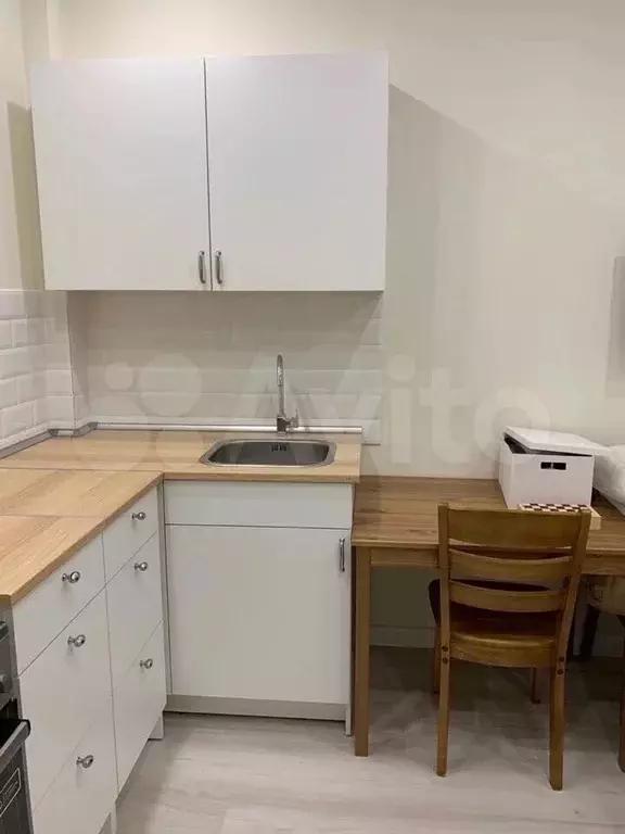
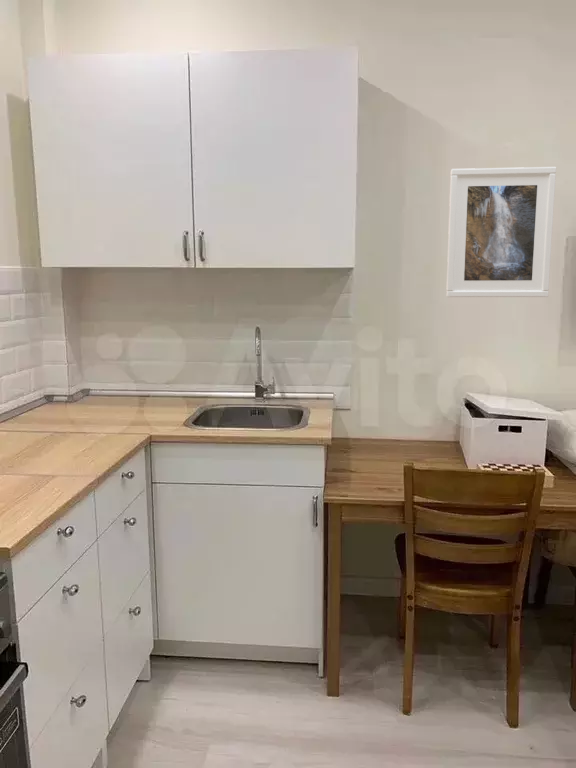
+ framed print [445,166,557,298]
